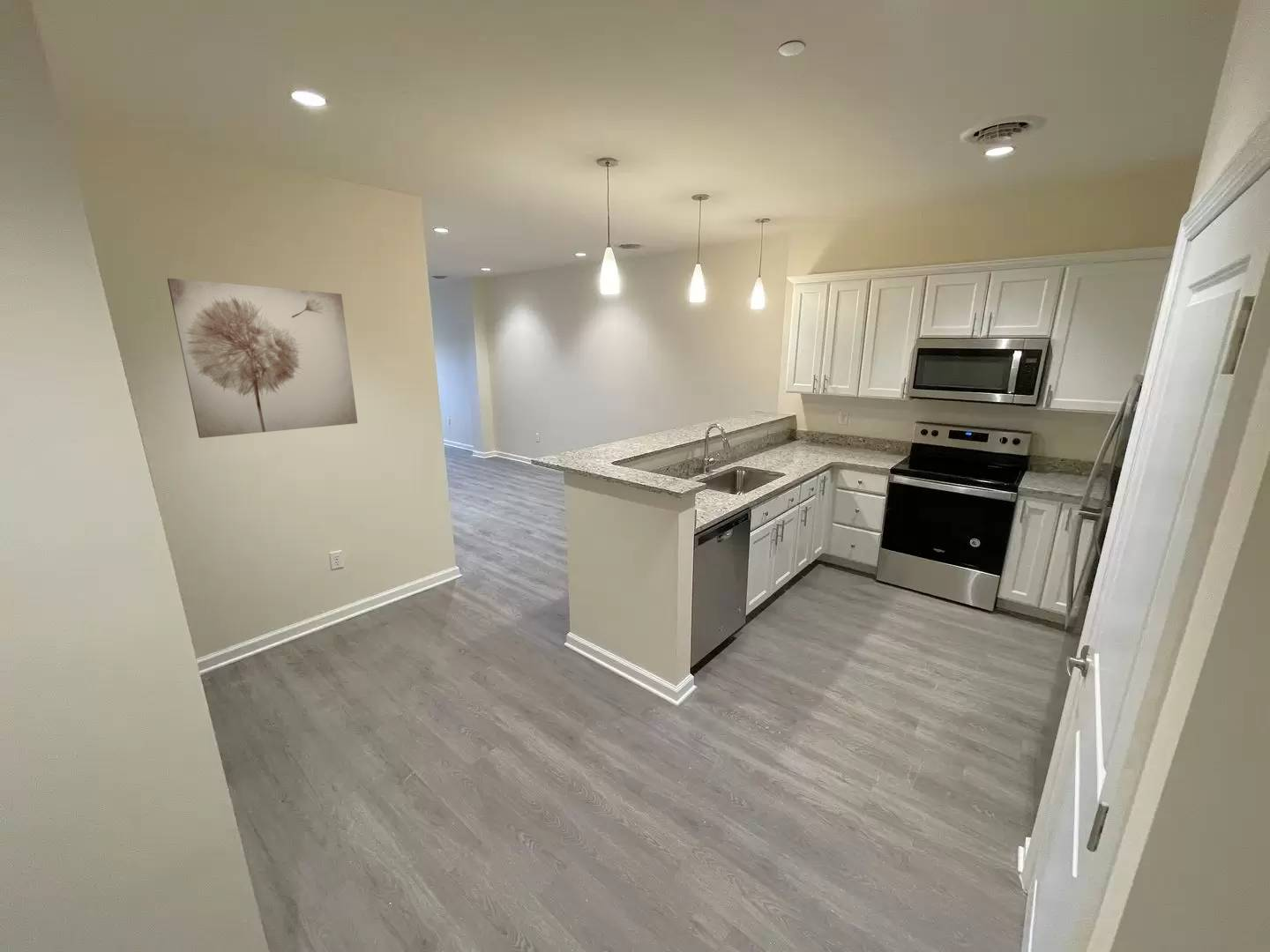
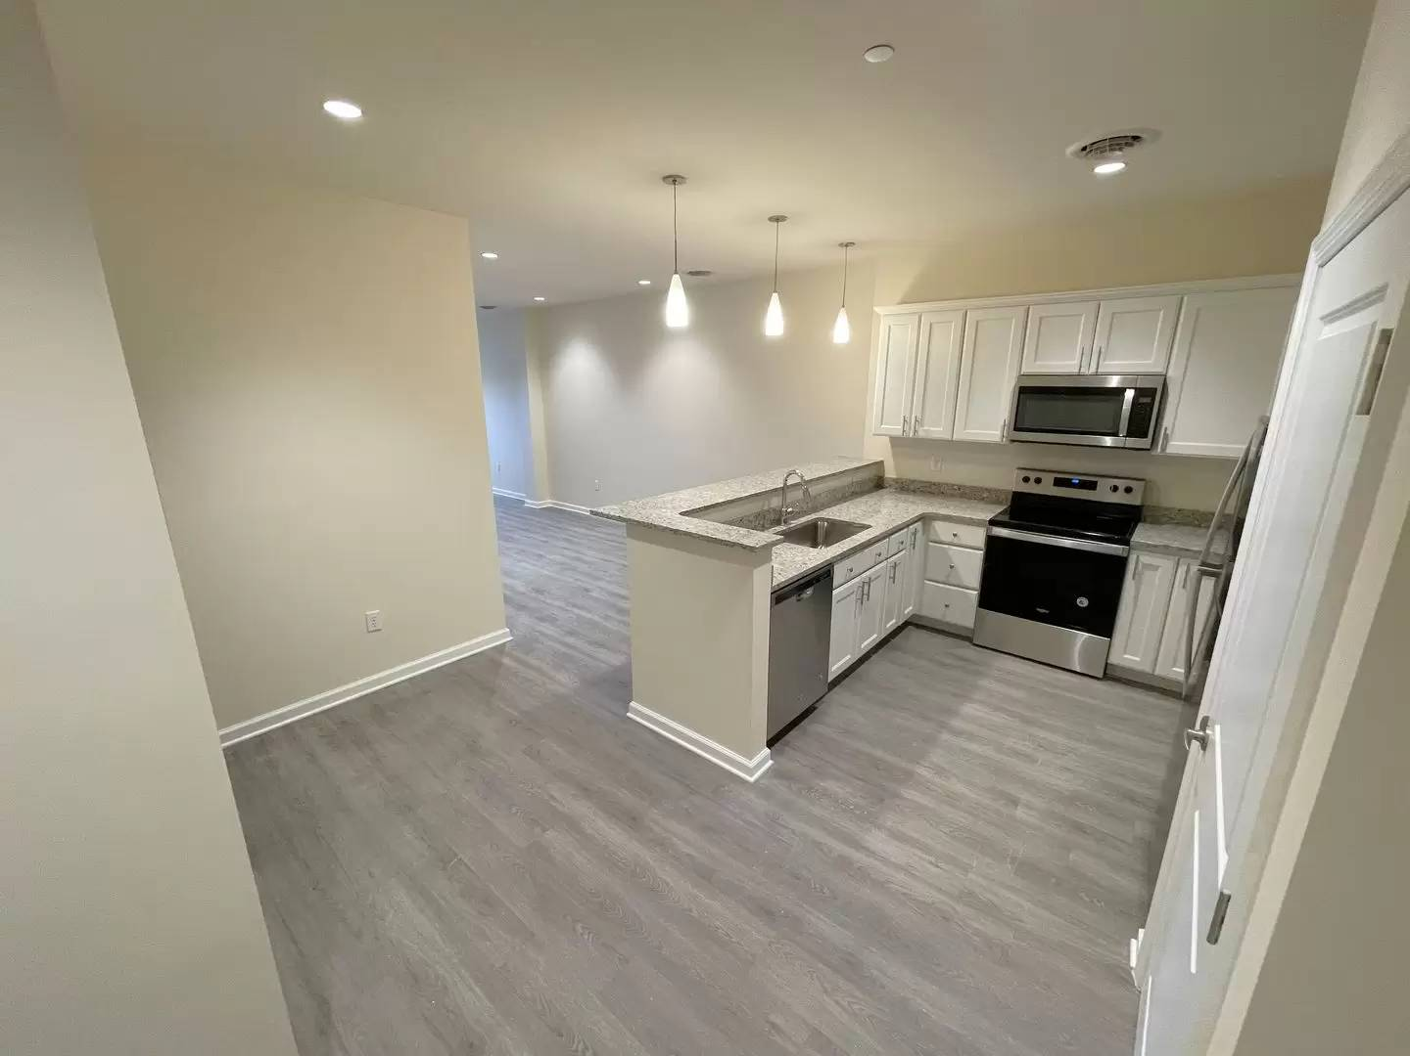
- wall art [167,278,358,439]
